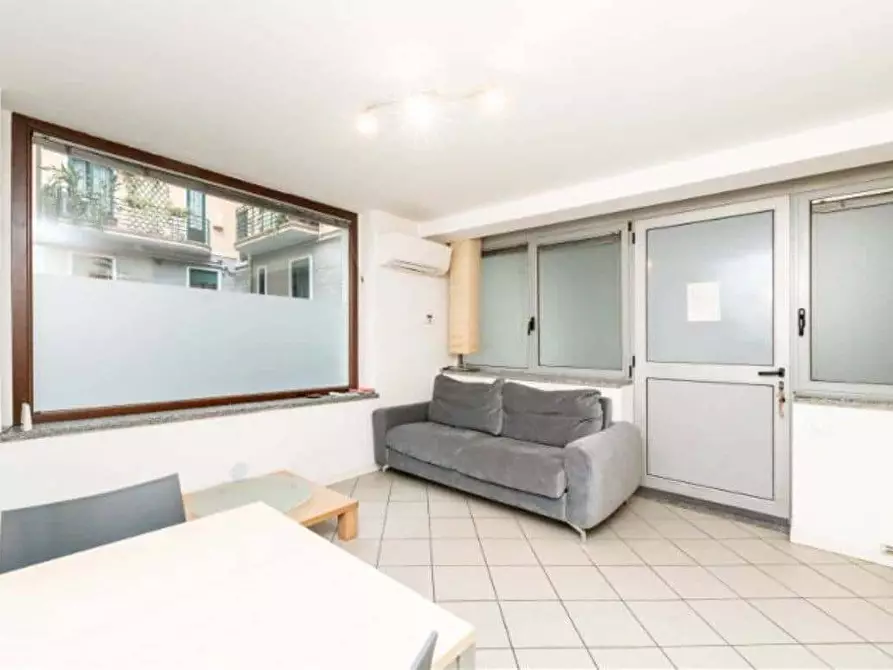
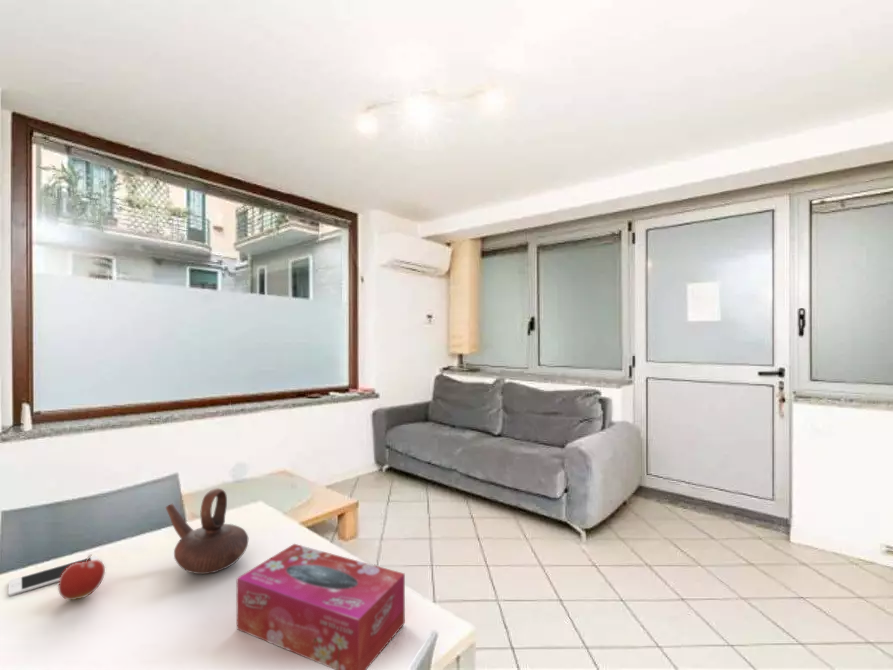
+ teapot [165,487,249,575]
+ tissue box [236,543,406,670]
+ fruit [57,553,106,601]
+ cell phone [7,555,100,597]
